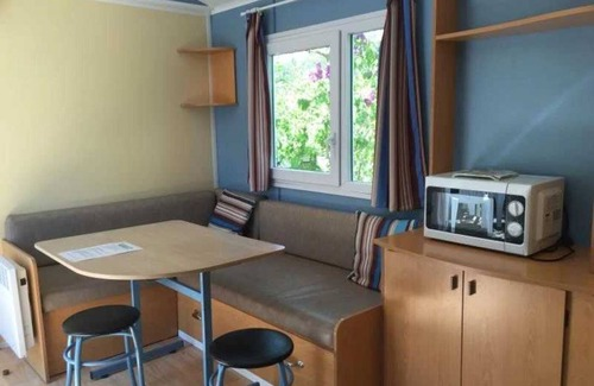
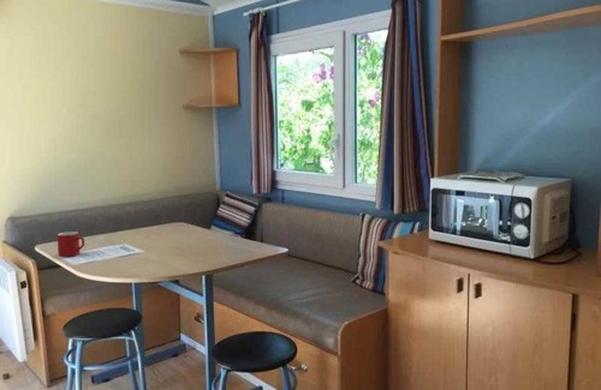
+ mug [56,230,85,258]
